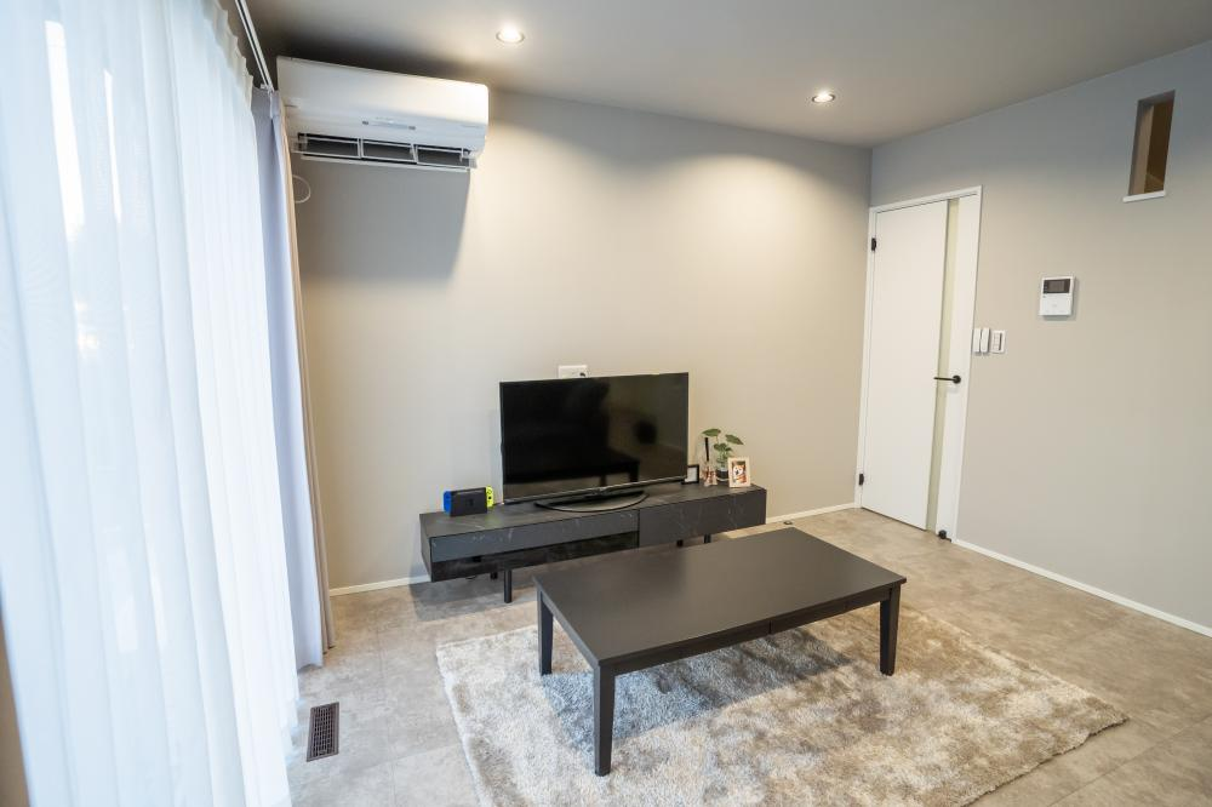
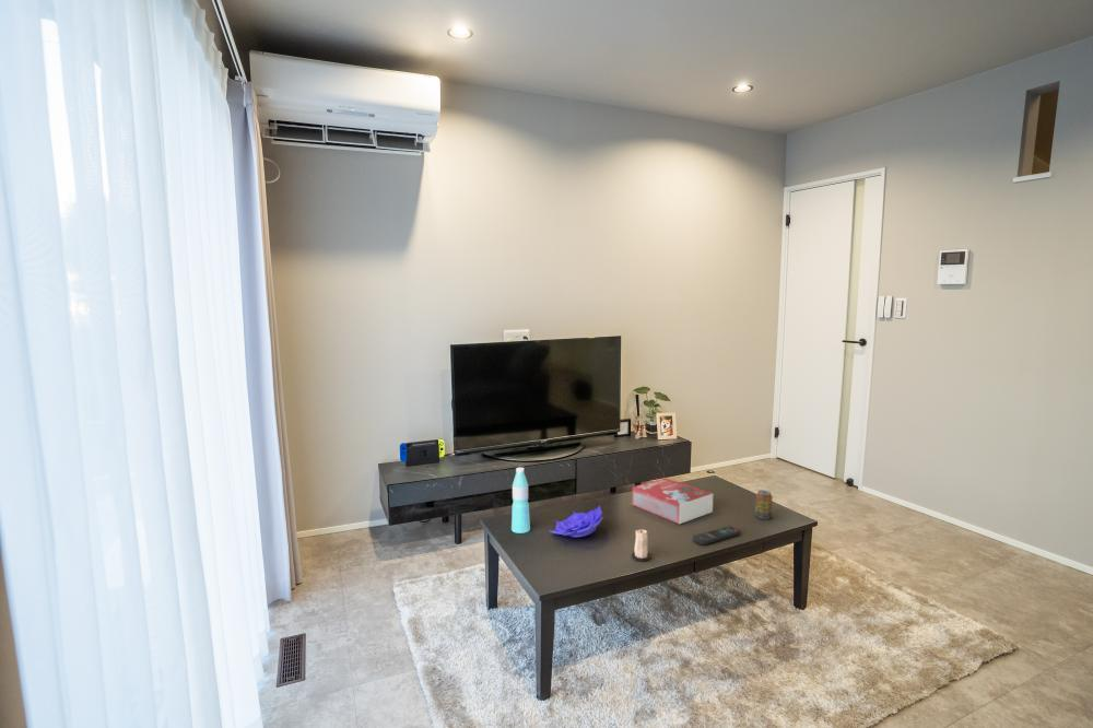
+ remote control [692,525,741,545]
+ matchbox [631,477,714,526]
+ candle [631,528,651,563]
+ beverage can [754,490,774,520]
+ water bottle [510,467,531,535]
+ decorative bowl [548,505,603,538]
